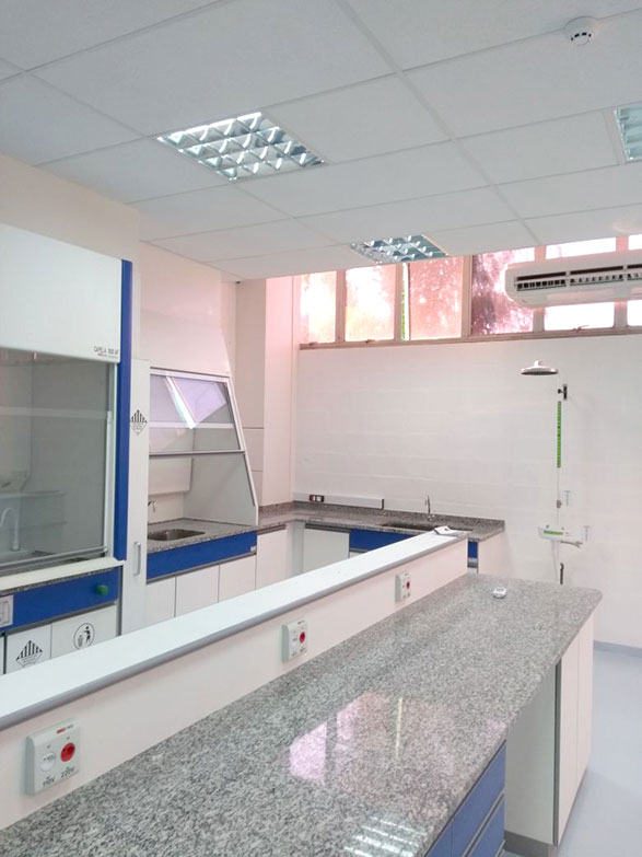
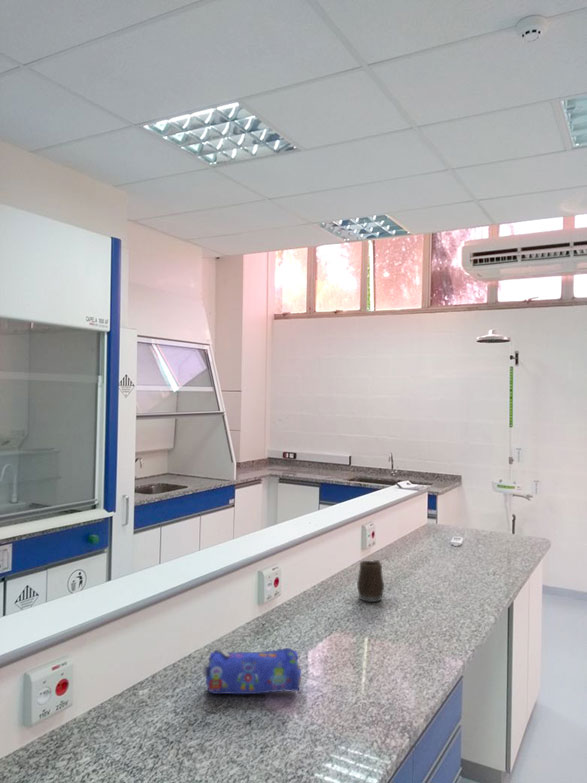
+ mug [356,559,385,603]
+ pencil case [202,647,302,695]
